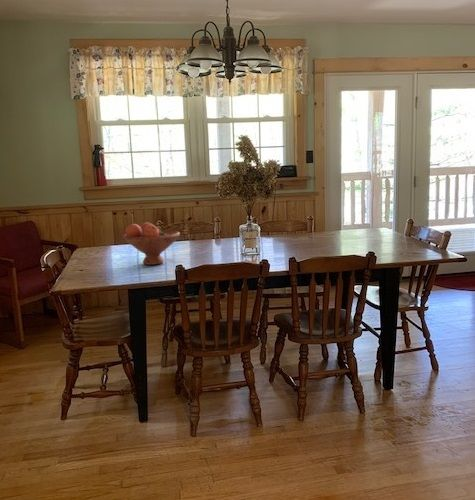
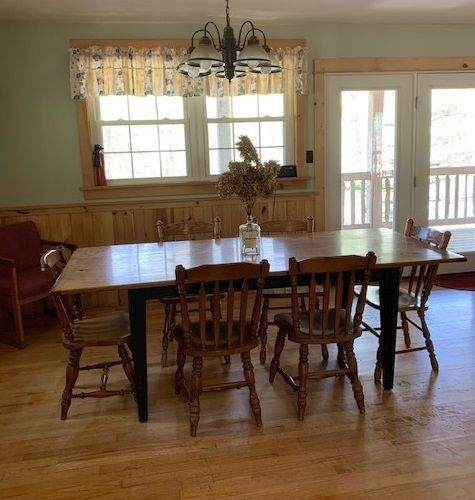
- fruit bowl [122,222,181,266]
